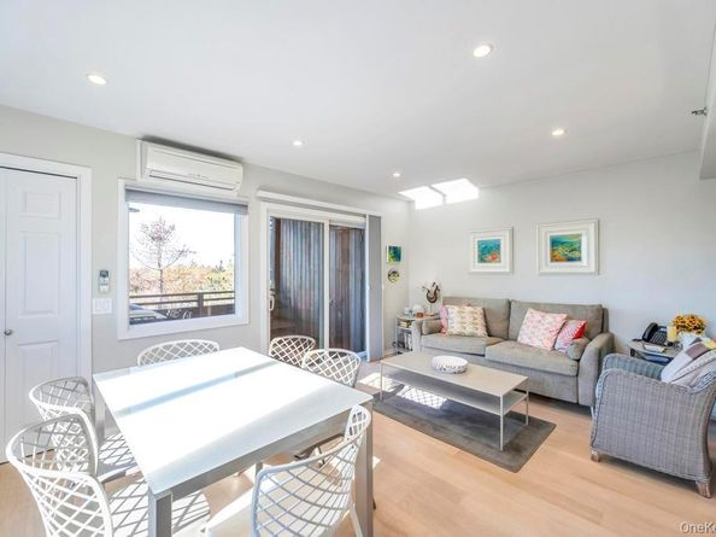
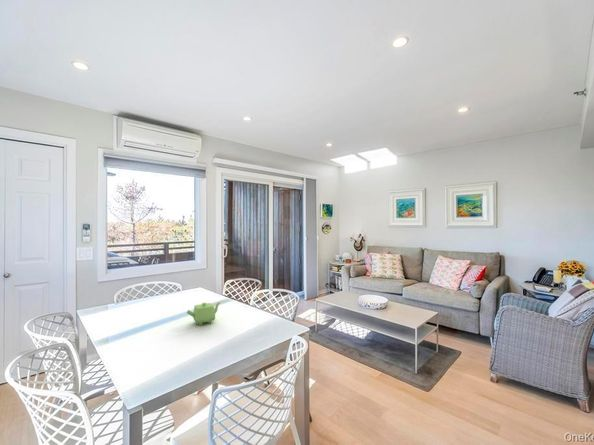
+ teapot [186,301,222,326]
